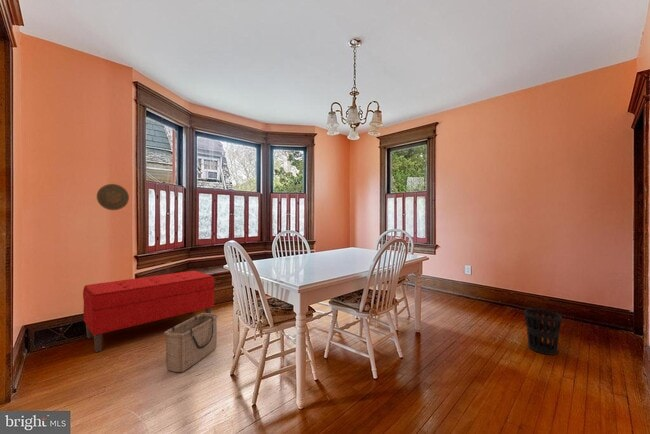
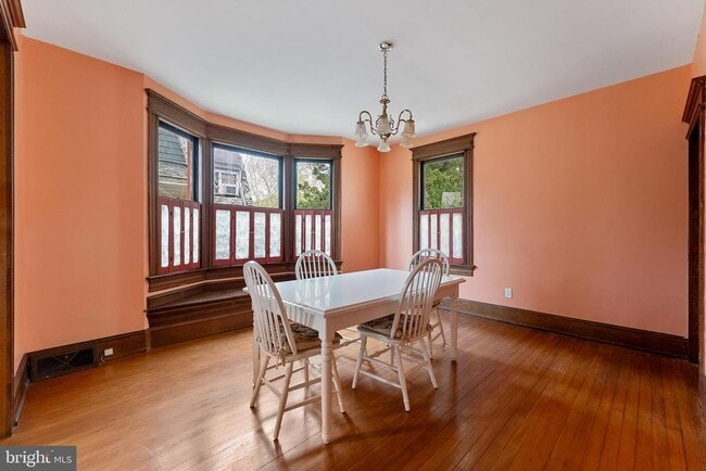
- wastebasket [523,308,563,356]
- decorative plate [96,183,130,211]
- basket [163,312,219,373]
- bench [82,270,215,353]
